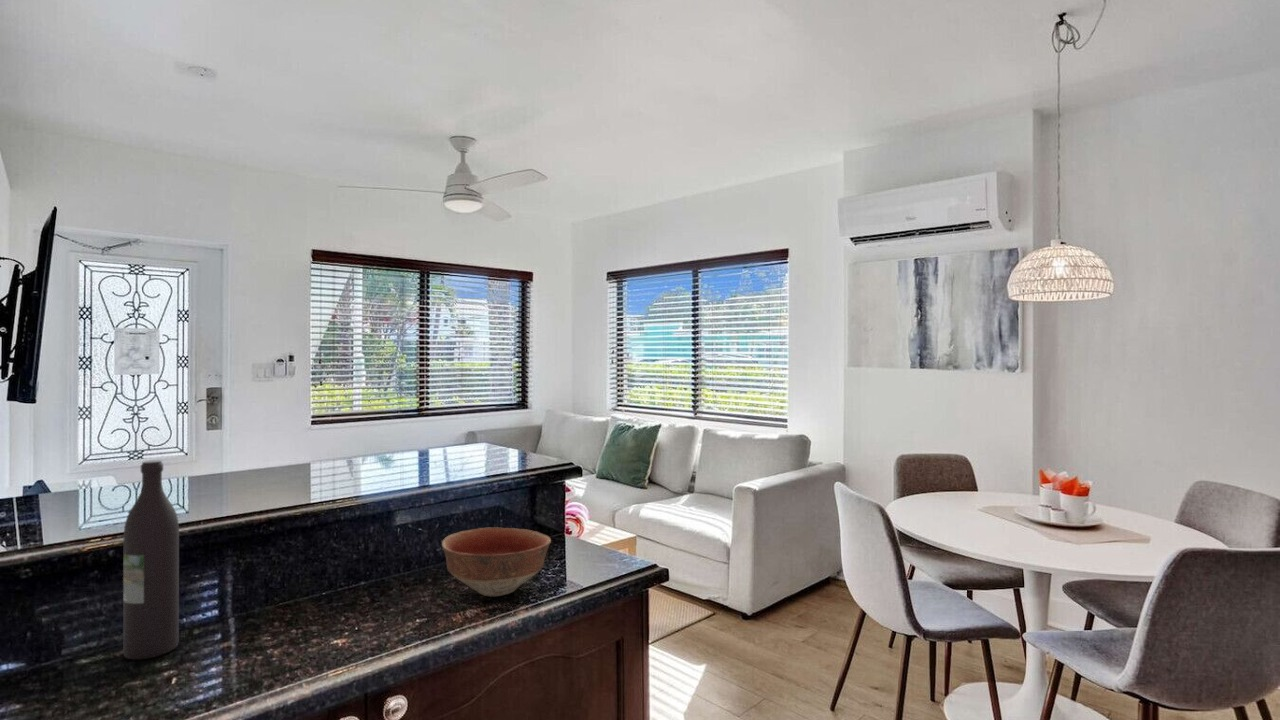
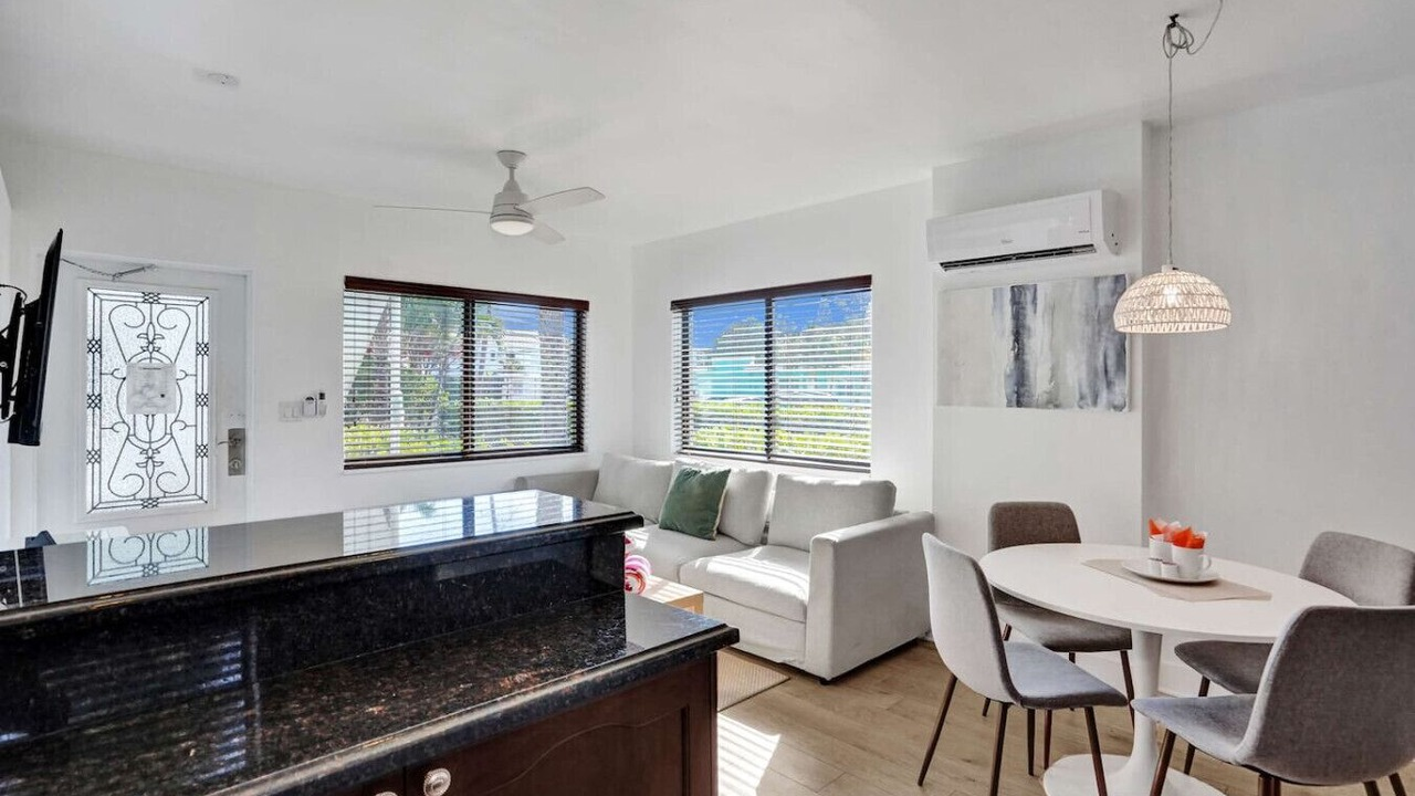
- bowl [441,527,552,597]
- wine bottle [122,460,180,660]
